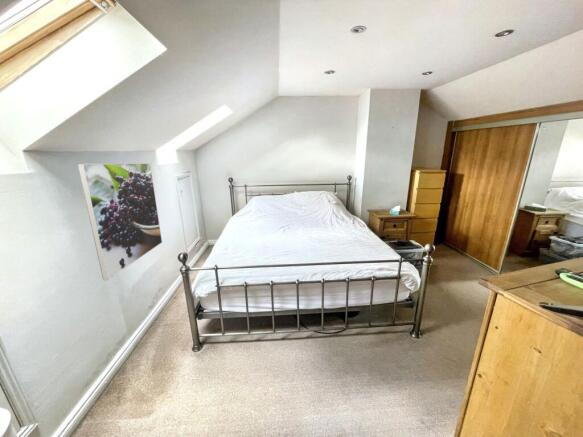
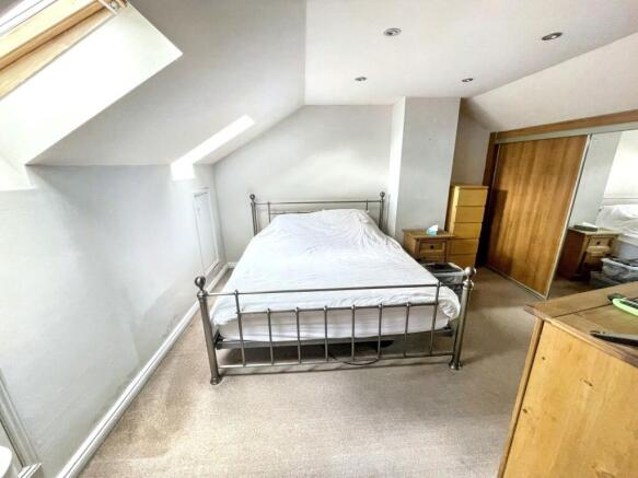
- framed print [77,162,163,281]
